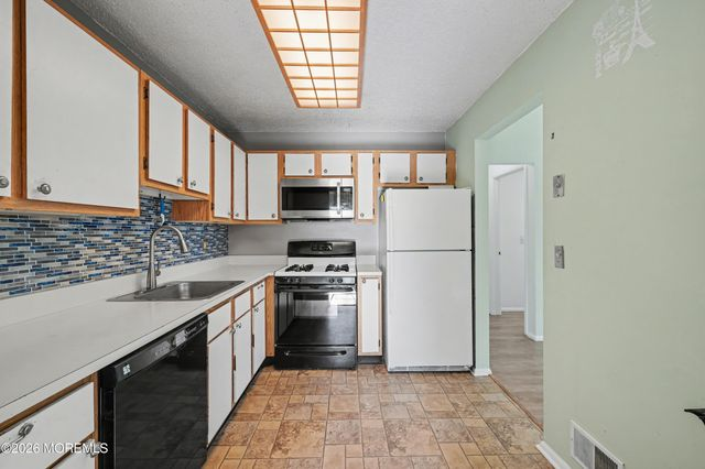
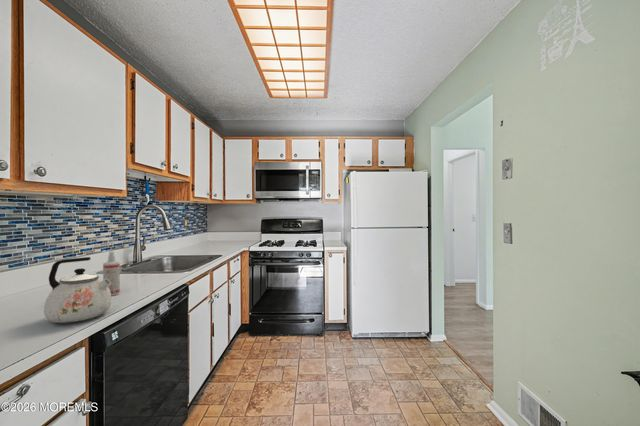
+ spray bottle [102,250,121,297]
+ kettle [43,256,112,324]
